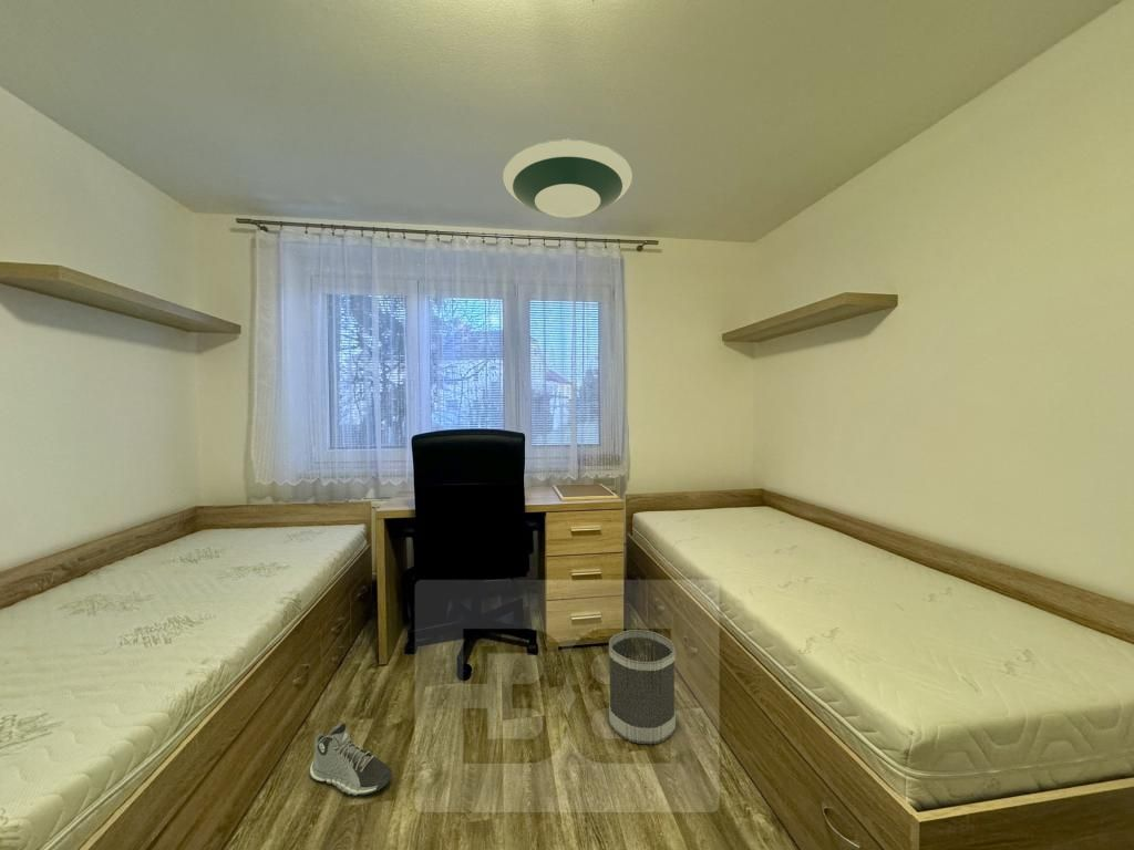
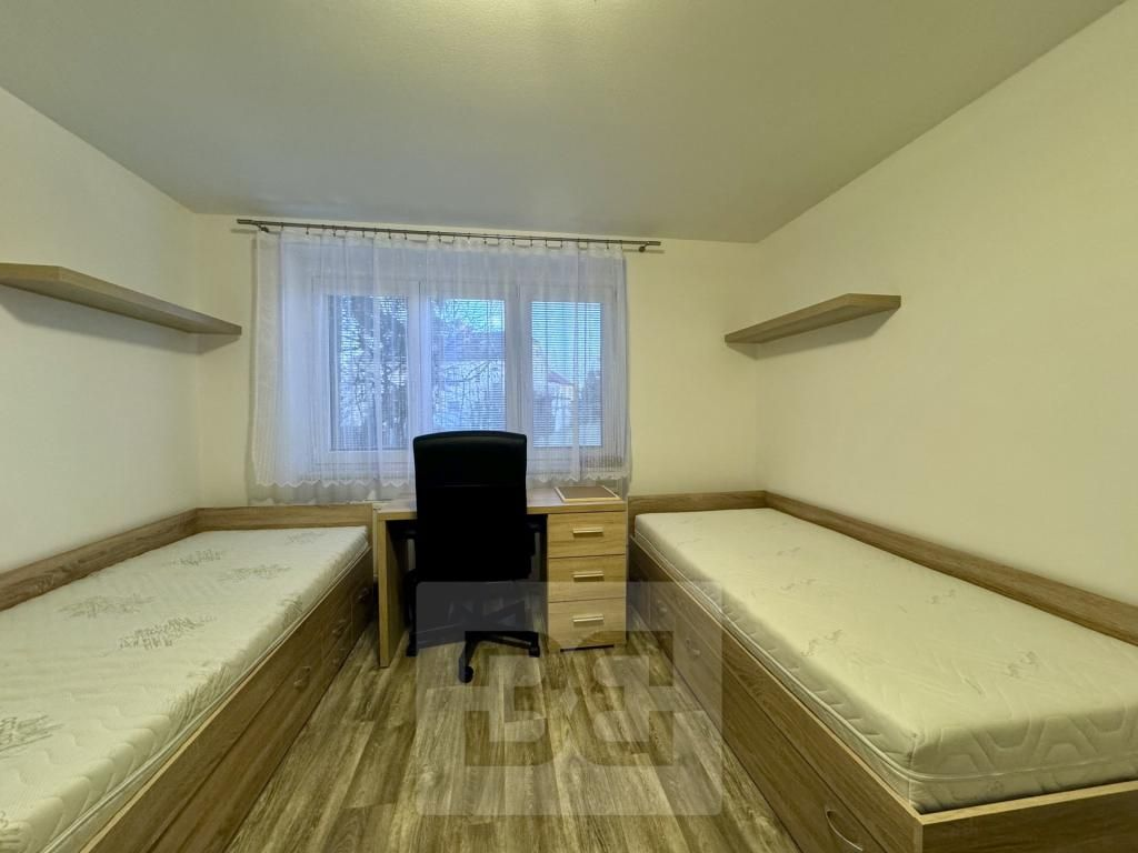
- wastebasket [608,629,677,745]
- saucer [502,138,633,219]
- sneaker [309,722,393,797]
